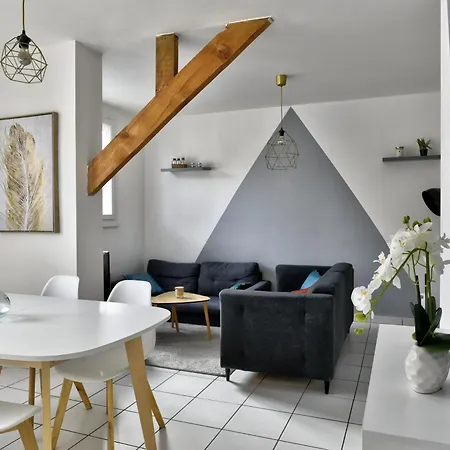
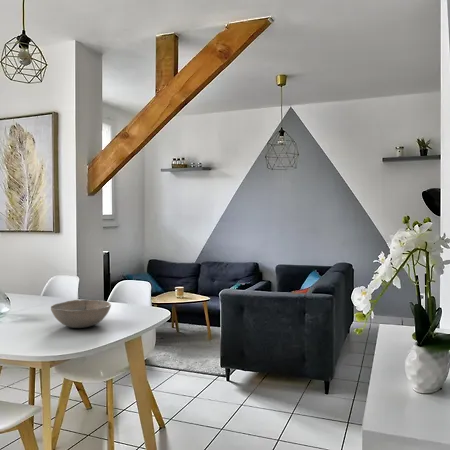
+ bowl [50,299,112,329]
